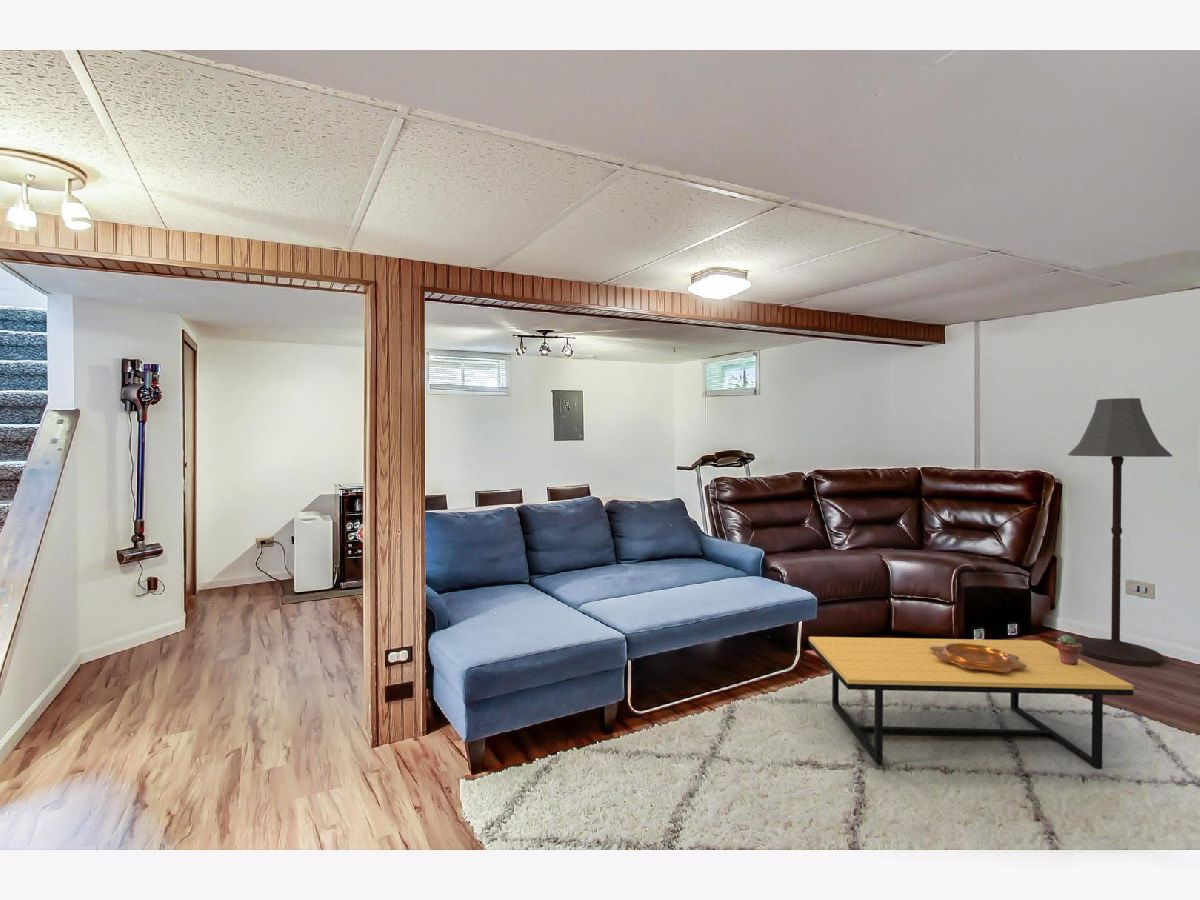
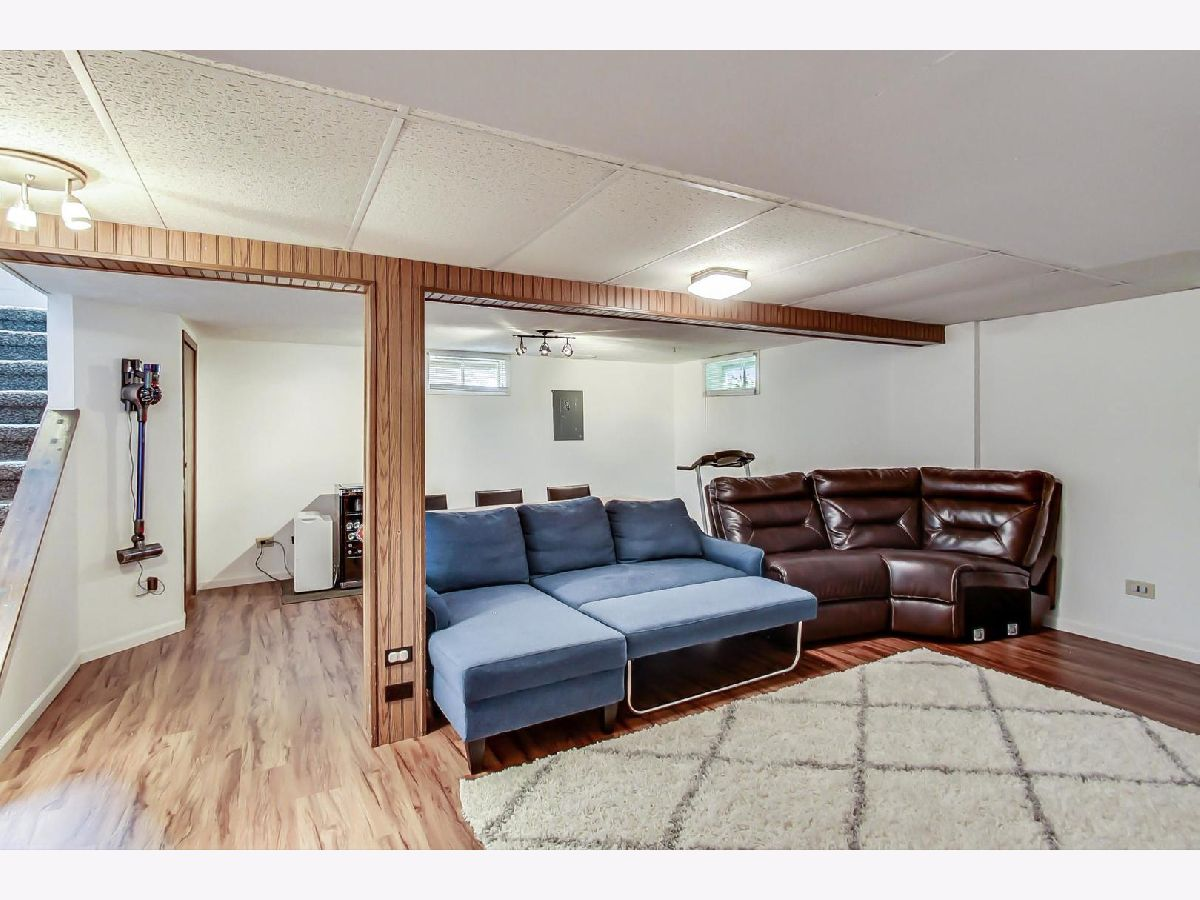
- decorative bowl [929,643,1027,672]
- potted succulent [1055,634,1082,665]
- floor lamp [1067,397,1173,667]
- coffee table [808,636,1134,770]
